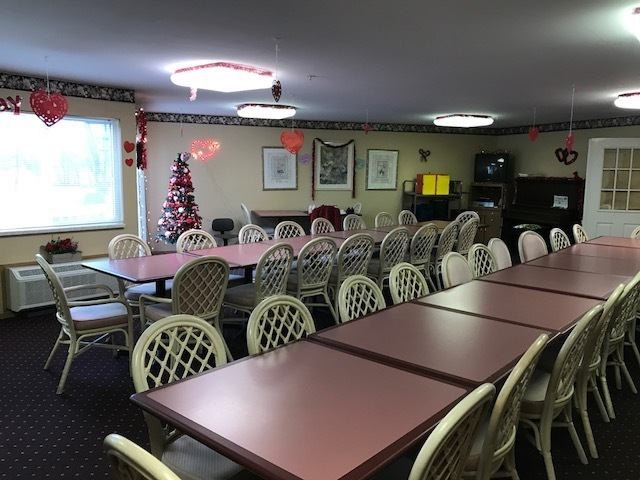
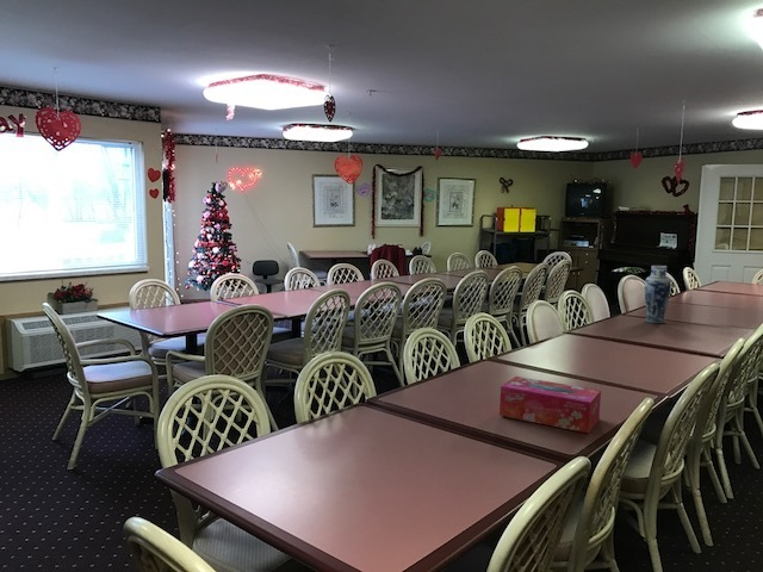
+ tissue box [498,375,602,435]
+ vase [644,265,672,324]
